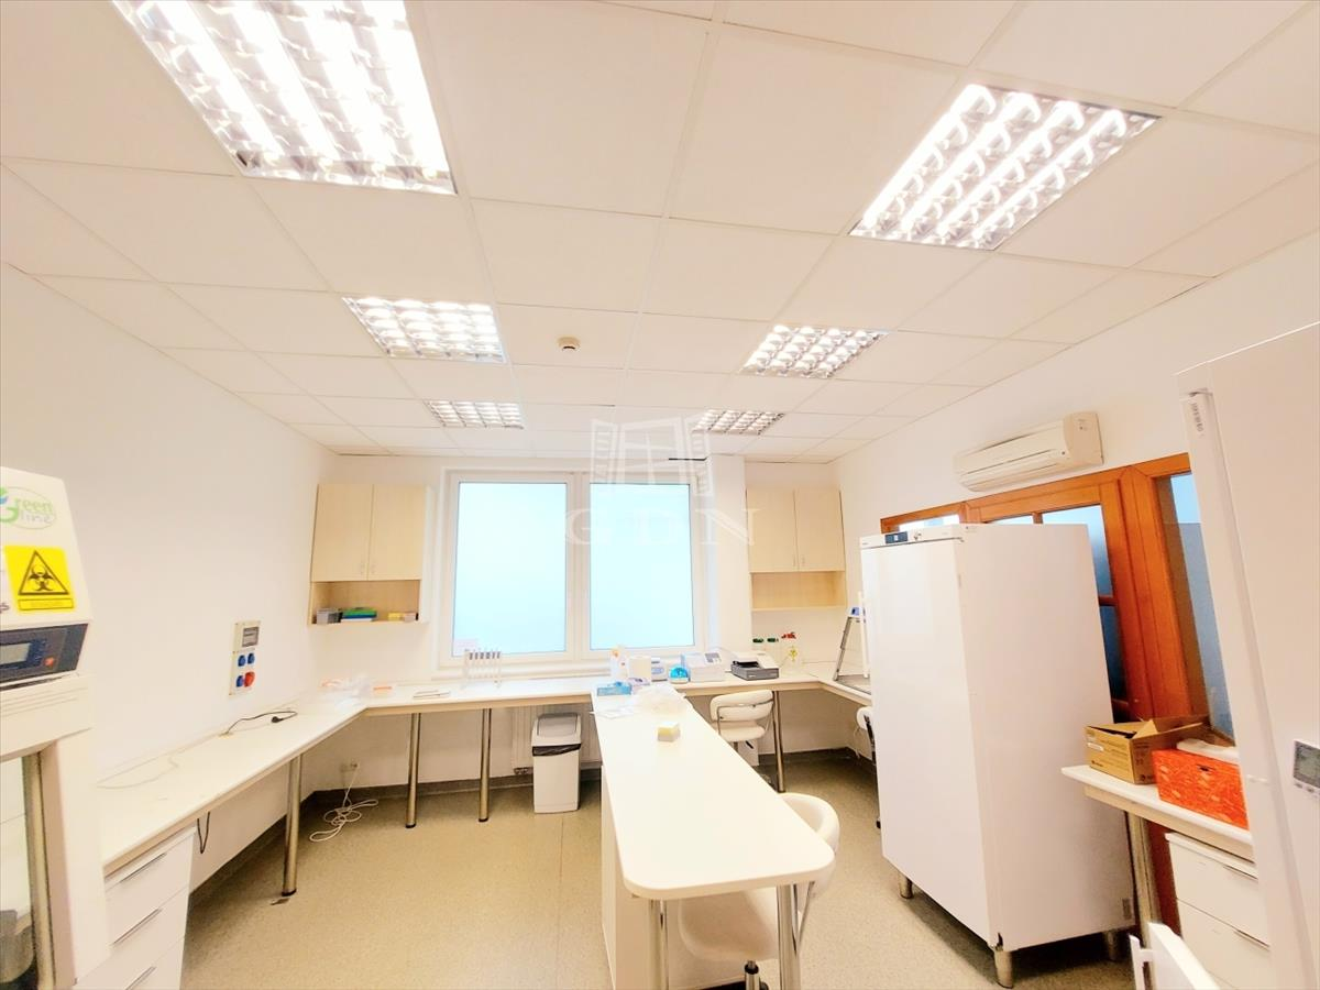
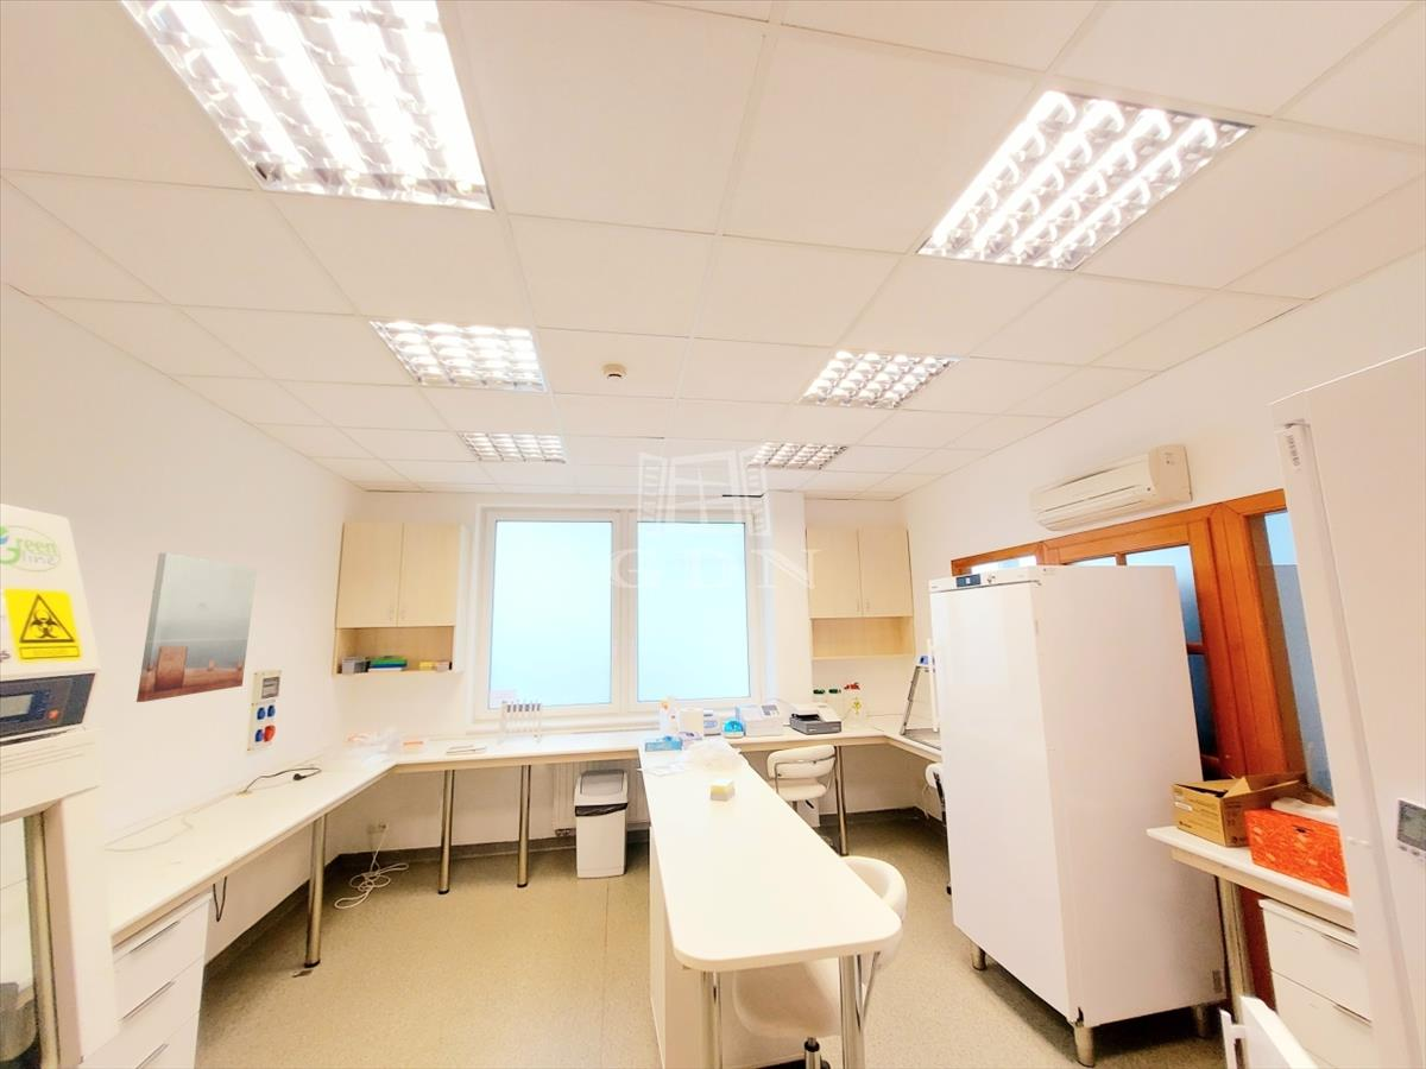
+ wall art [135,552,258,703]
